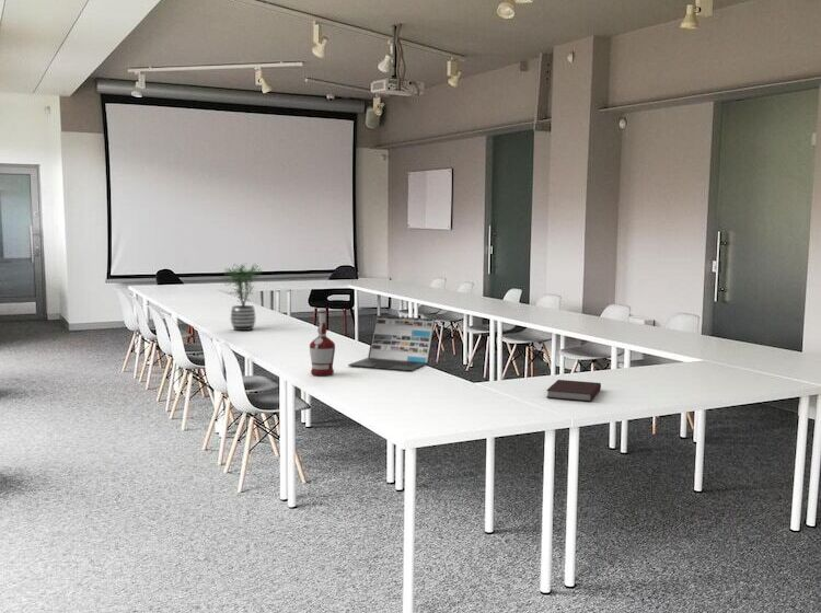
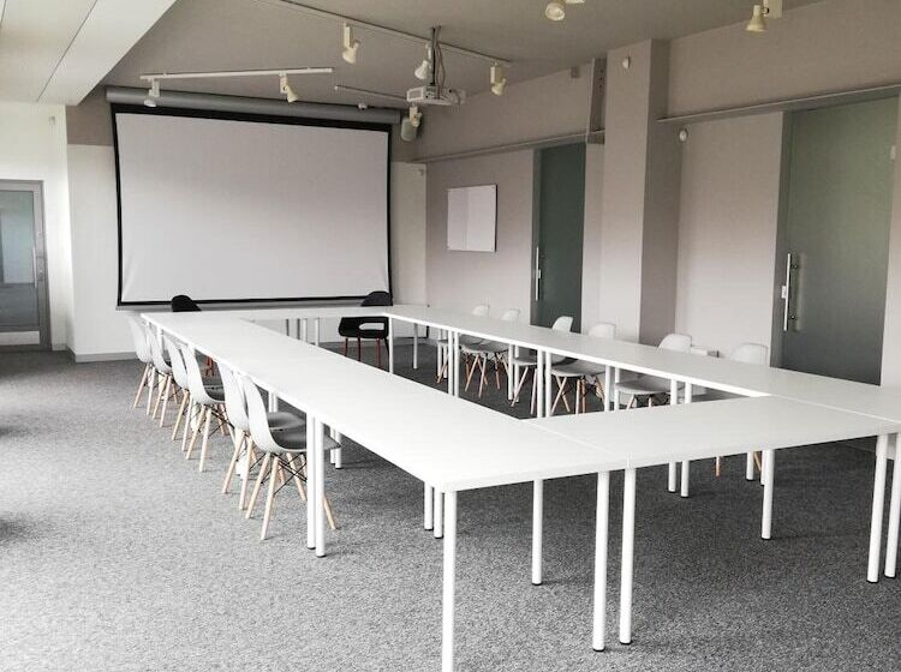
- notebook [545,379,602,403]
- alcohol [309,308,336,377]
- laptop [347,314,437,372]
- potted plant [220,262,263,332]
